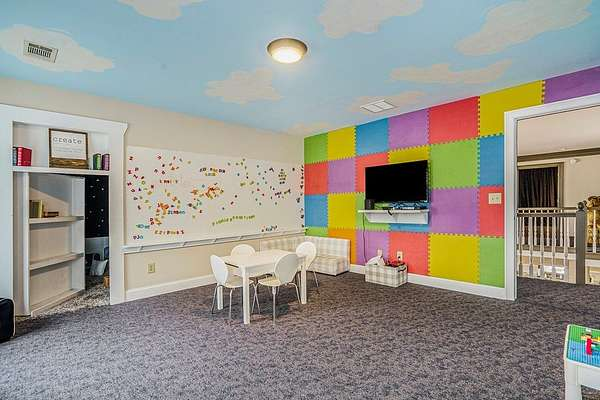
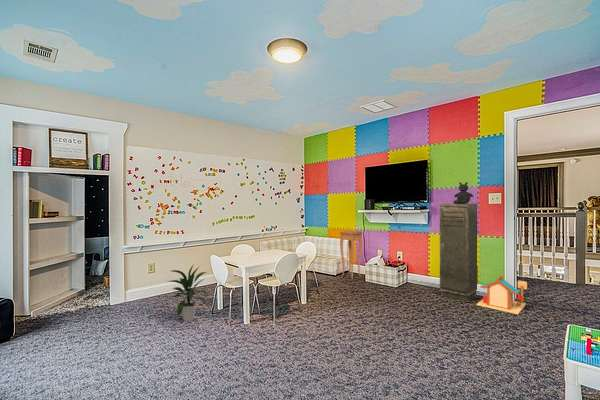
+ storage cabinet [439,203,479,302]
+ teddy bear [453,181,474,204]
+ indoor plant [165,263,210,322]
+ side table [338,230,364,280]
+ toy house [476,275,528,315]
